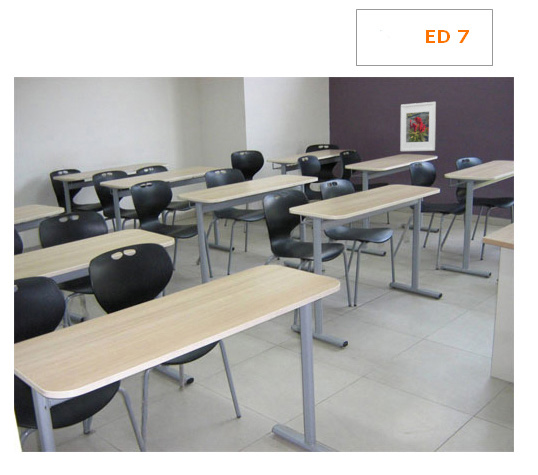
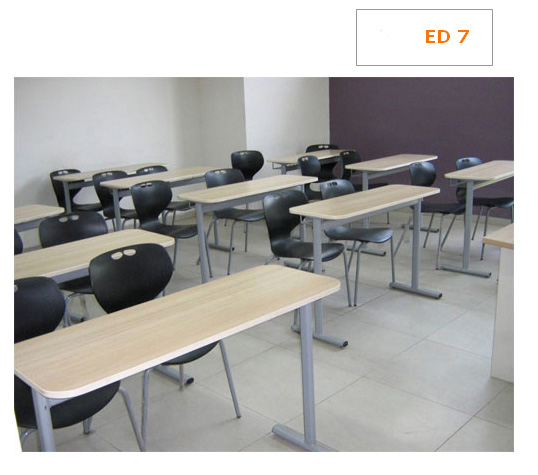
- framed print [399,101,437,152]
